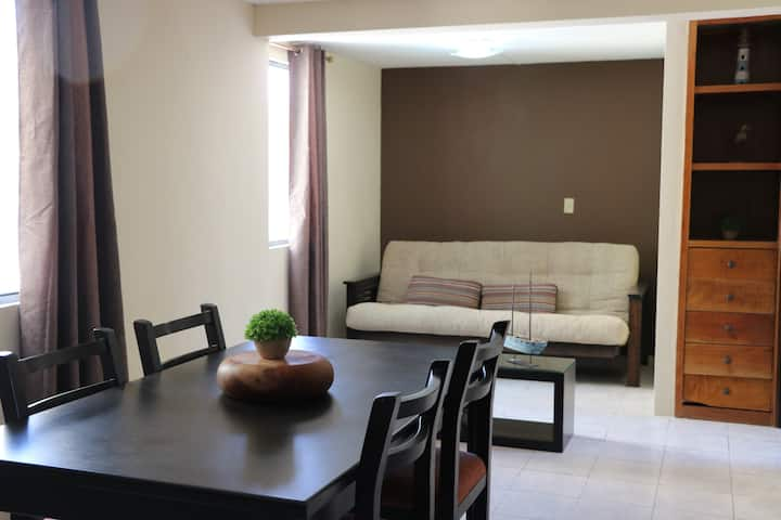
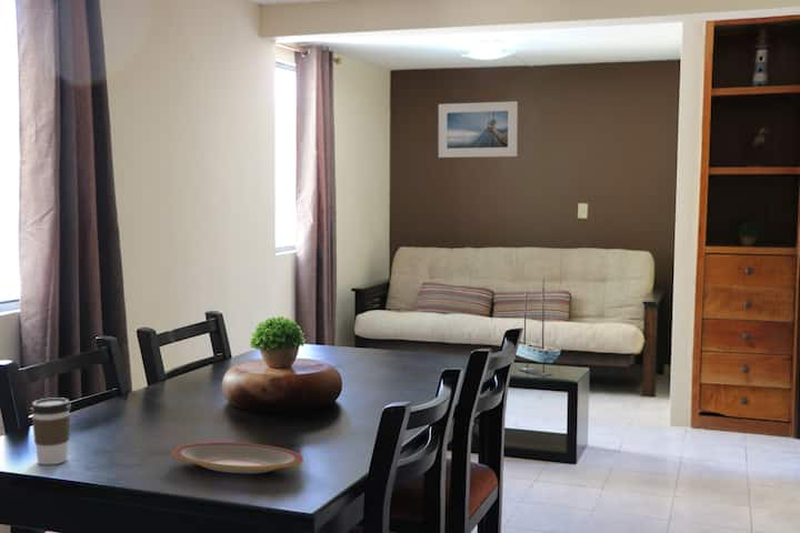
+ coffee cup [29,396,72,465]
+ plate [171,441,304,474]
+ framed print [438,100,519,159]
